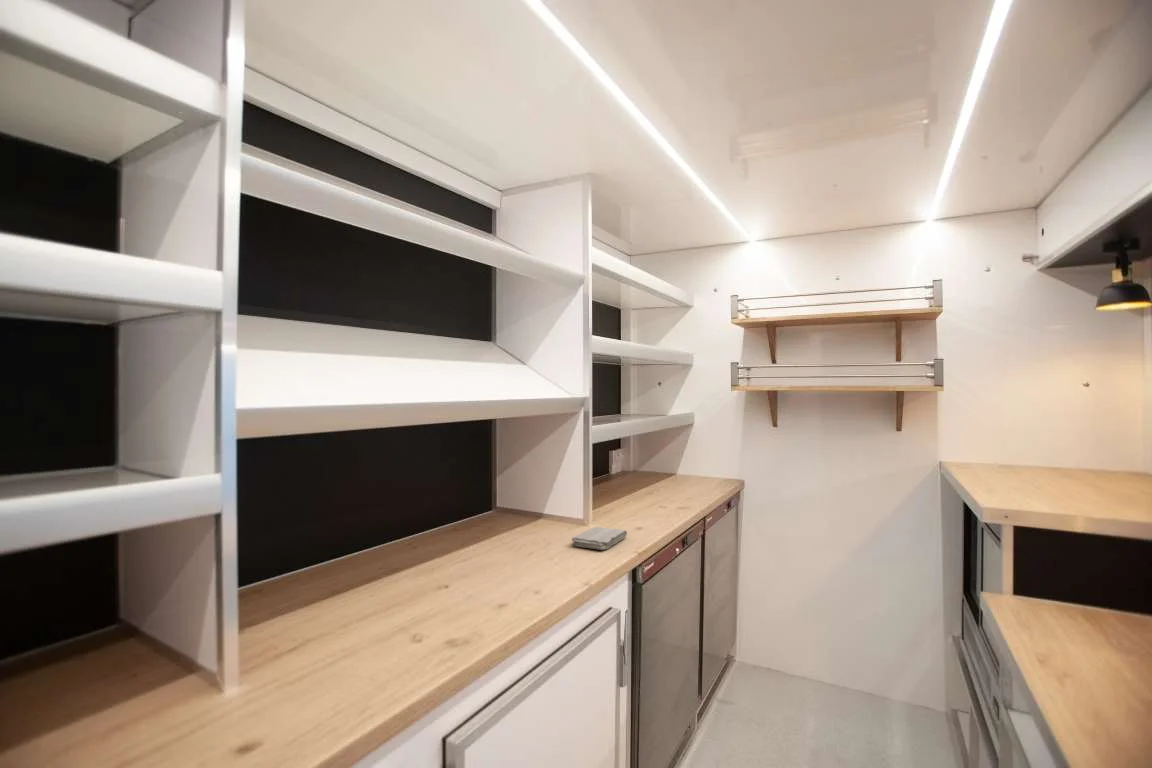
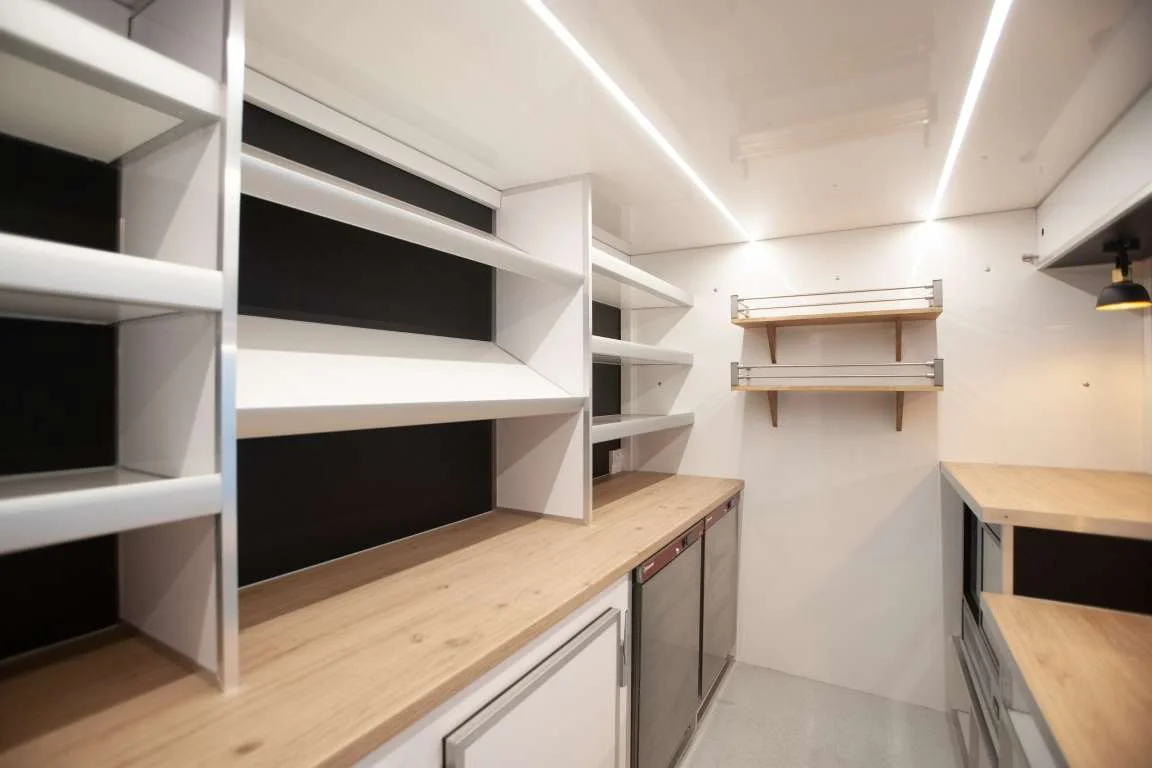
- washcloth [571,526,628,551]
